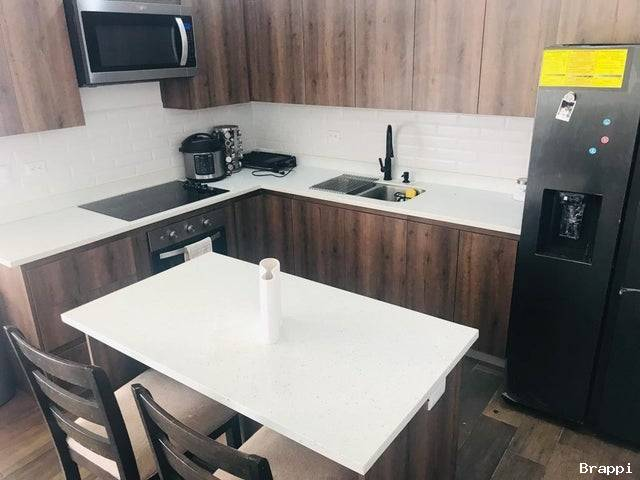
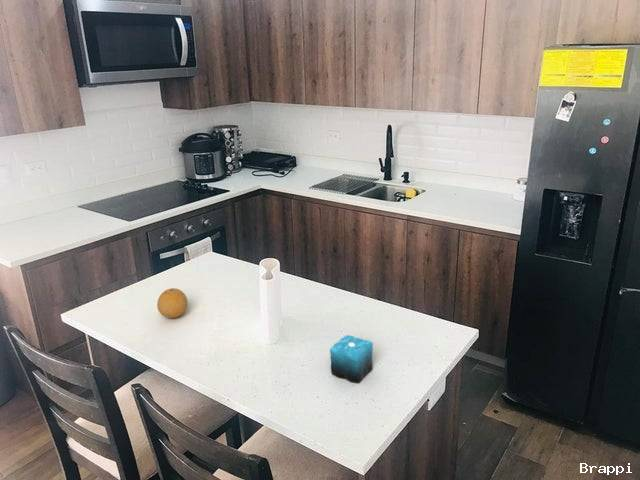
+ candle [329,334,374,384]
+ fruit [156,287,189,319]
